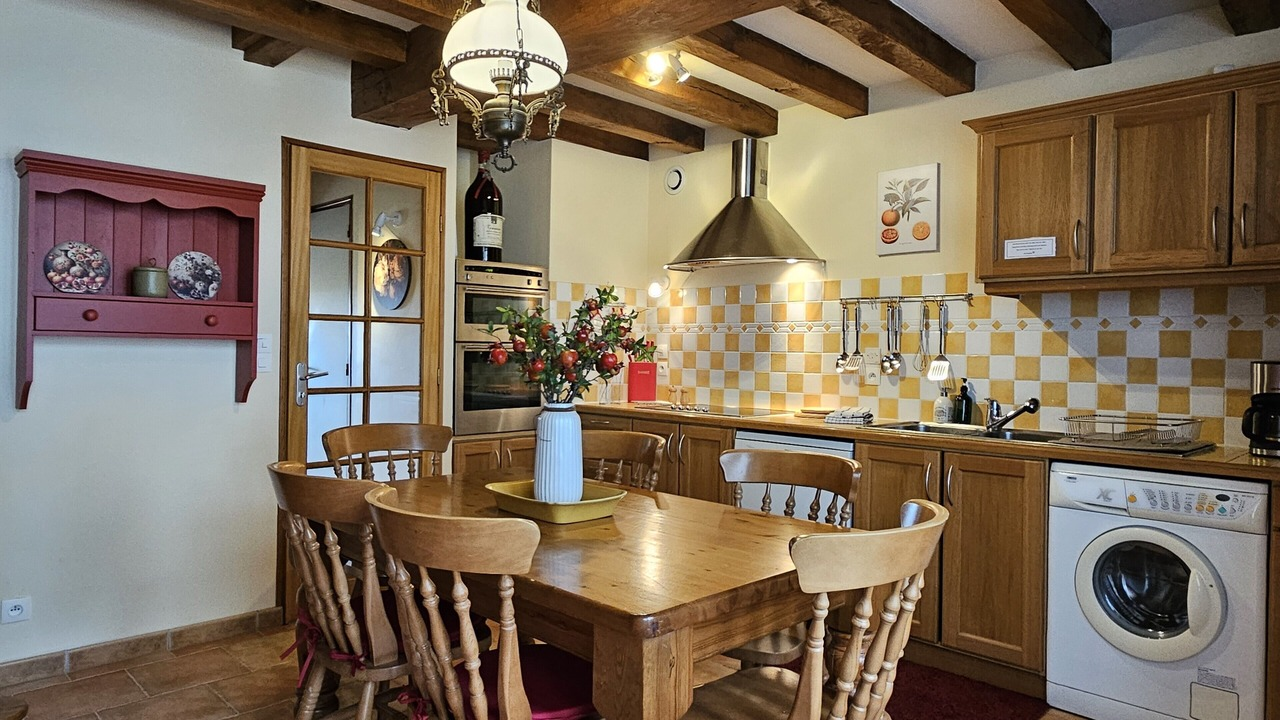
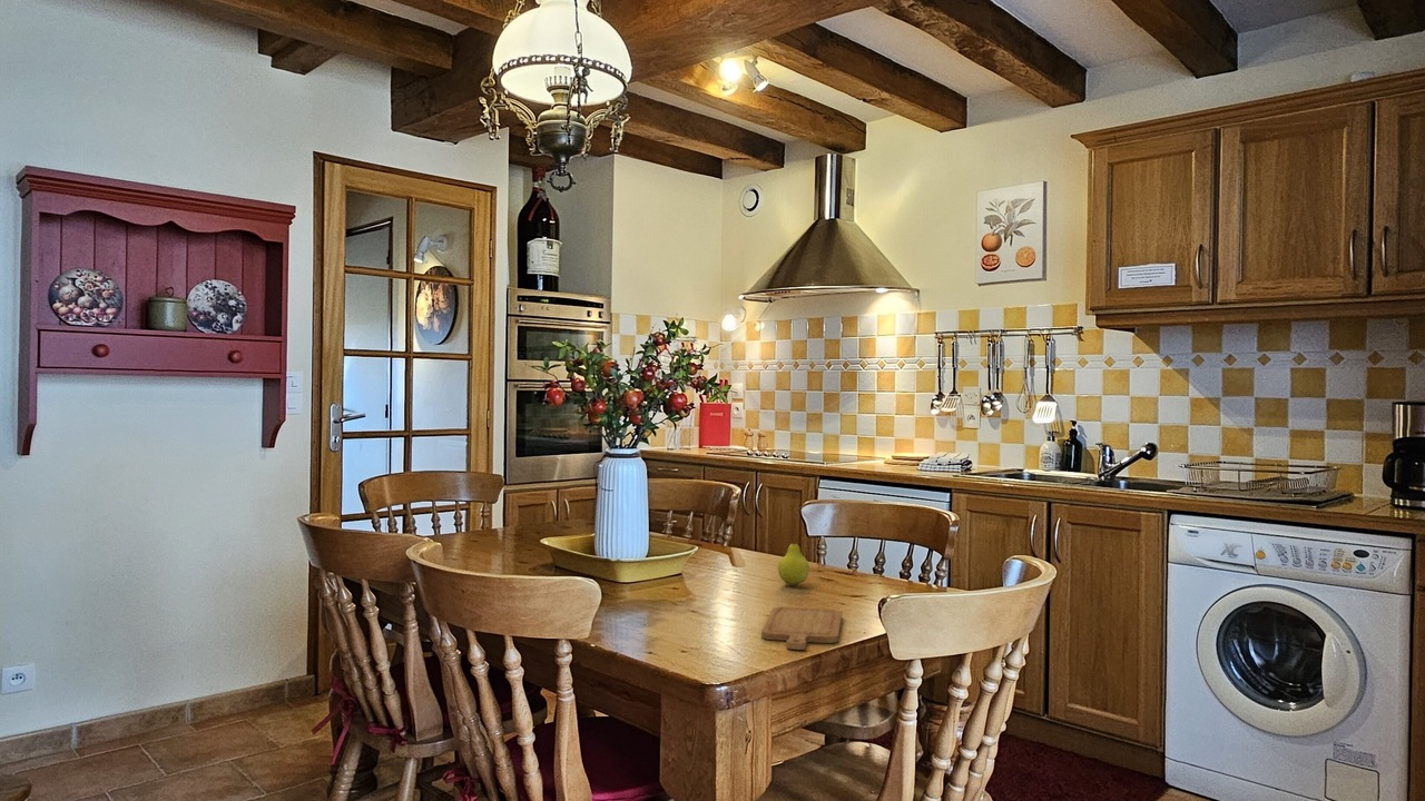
+ chopping board [760,605,843,651]
+ fruit [777,528,810,586]
